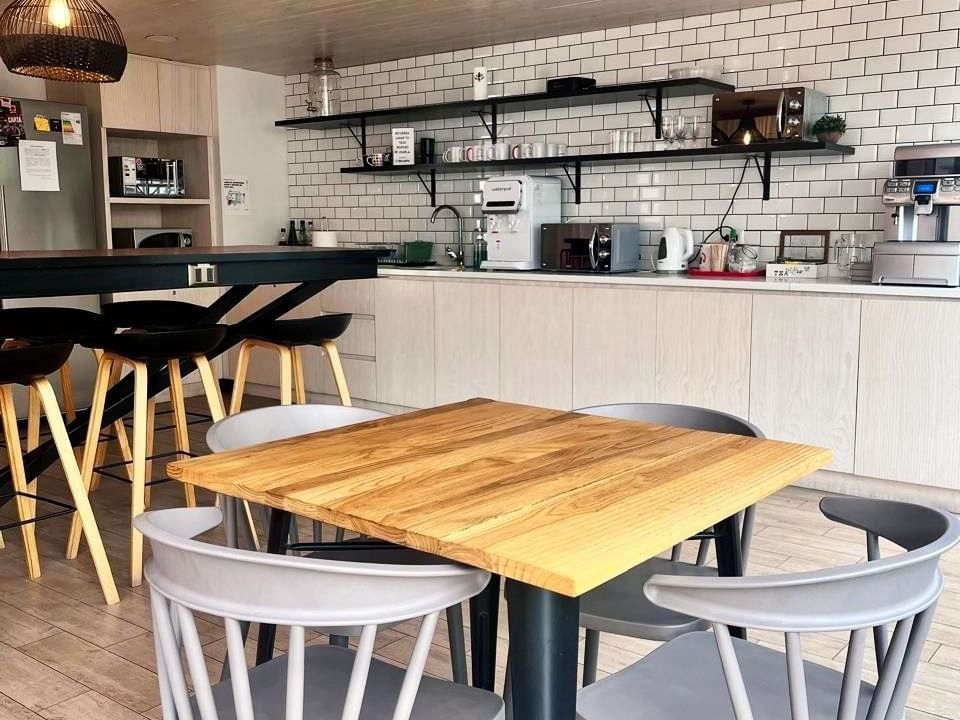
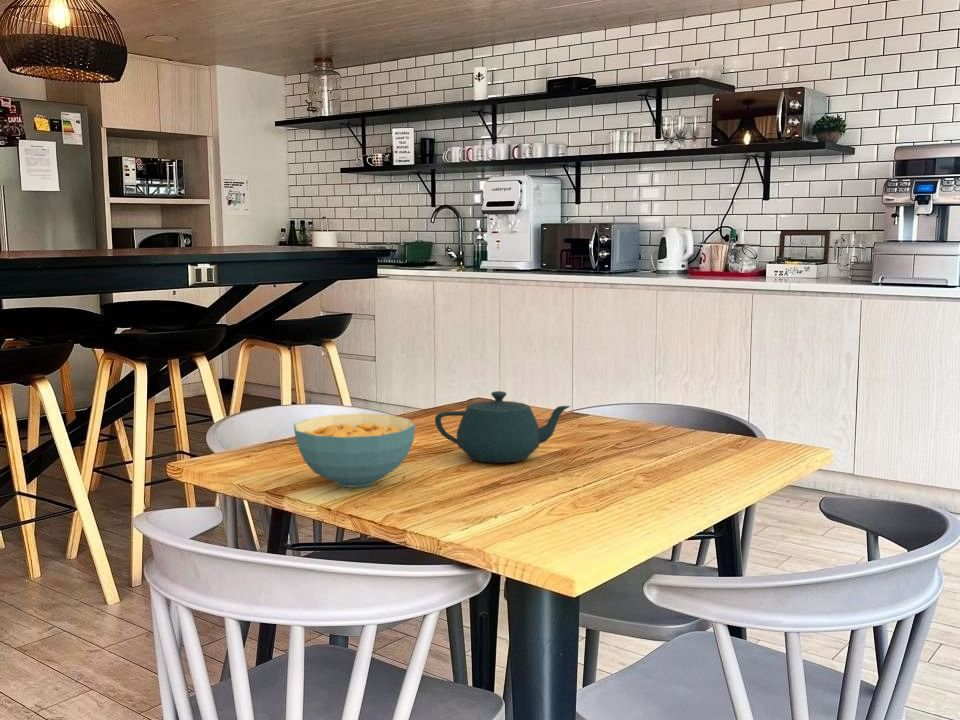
+ teapot [434,390,571,464]
+ cereal bowl [293,413,416,488]
